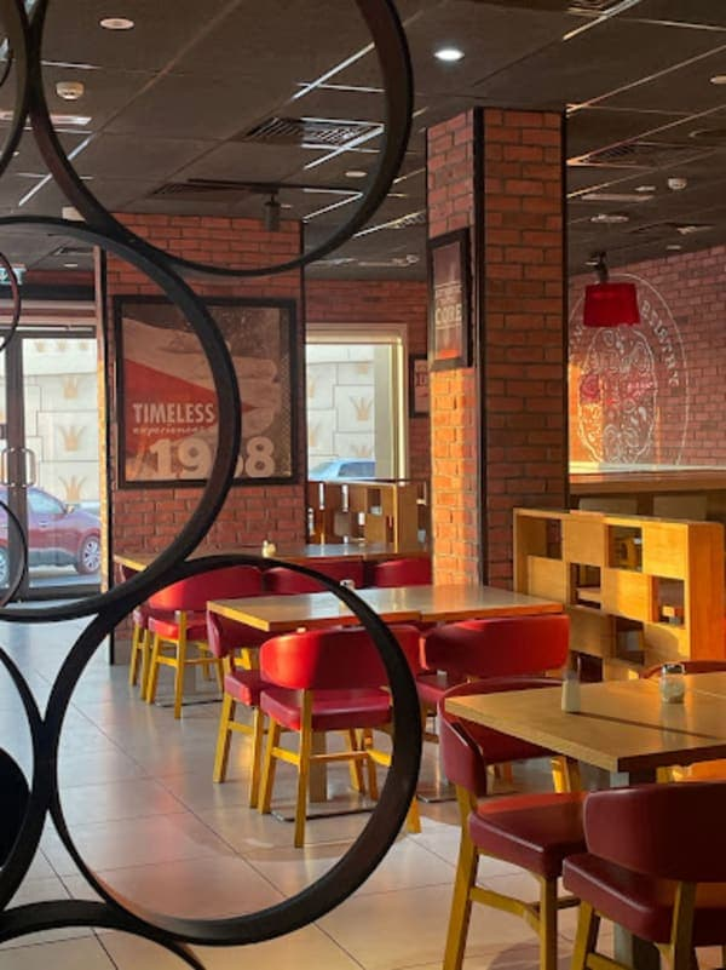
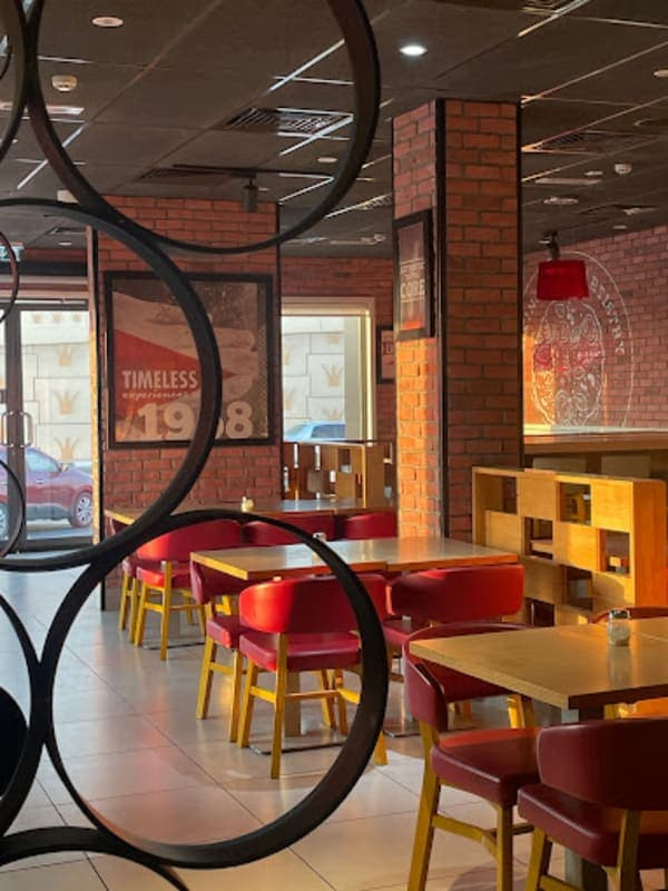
- saltshaker [560,670,583,713]
